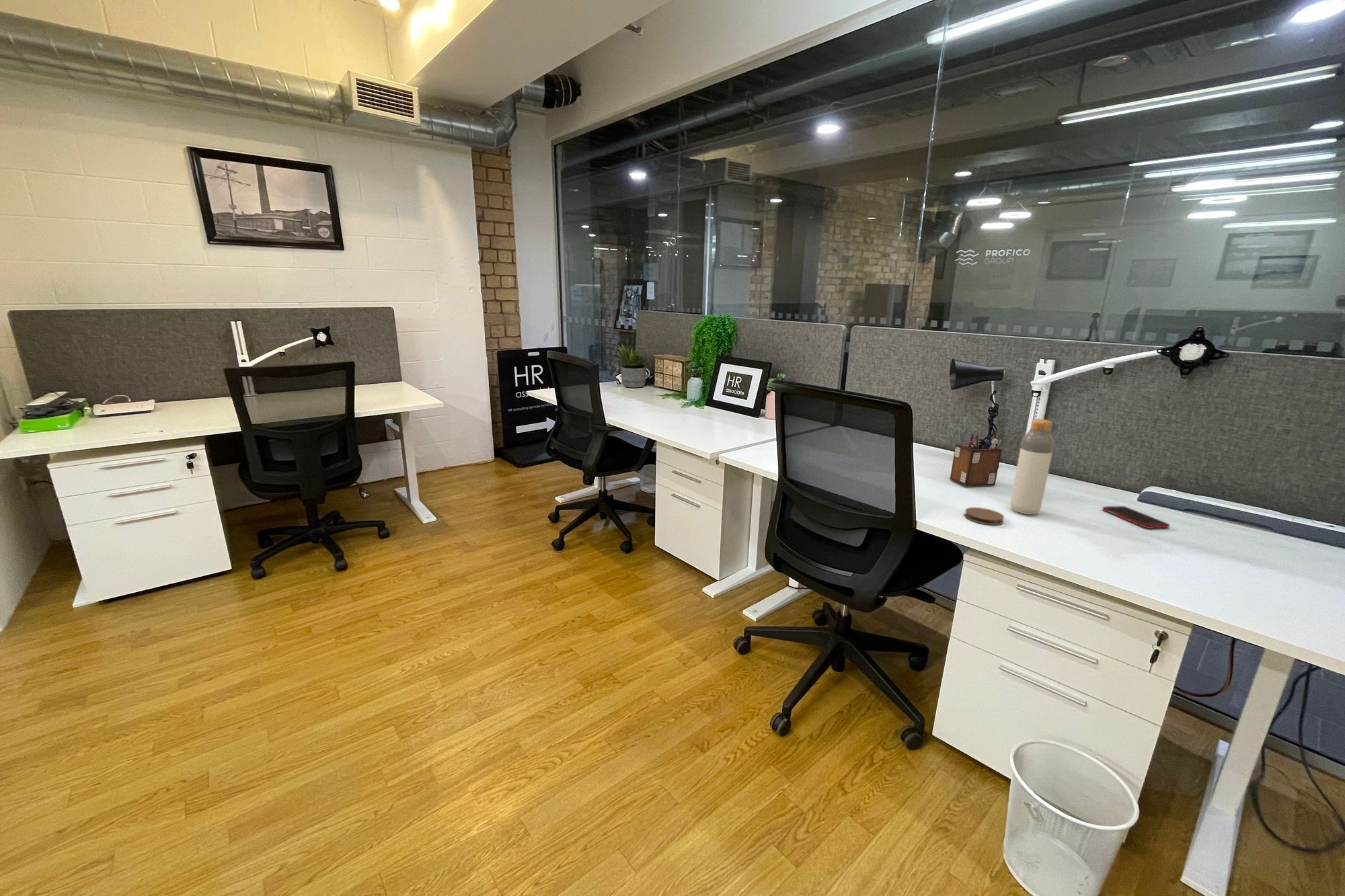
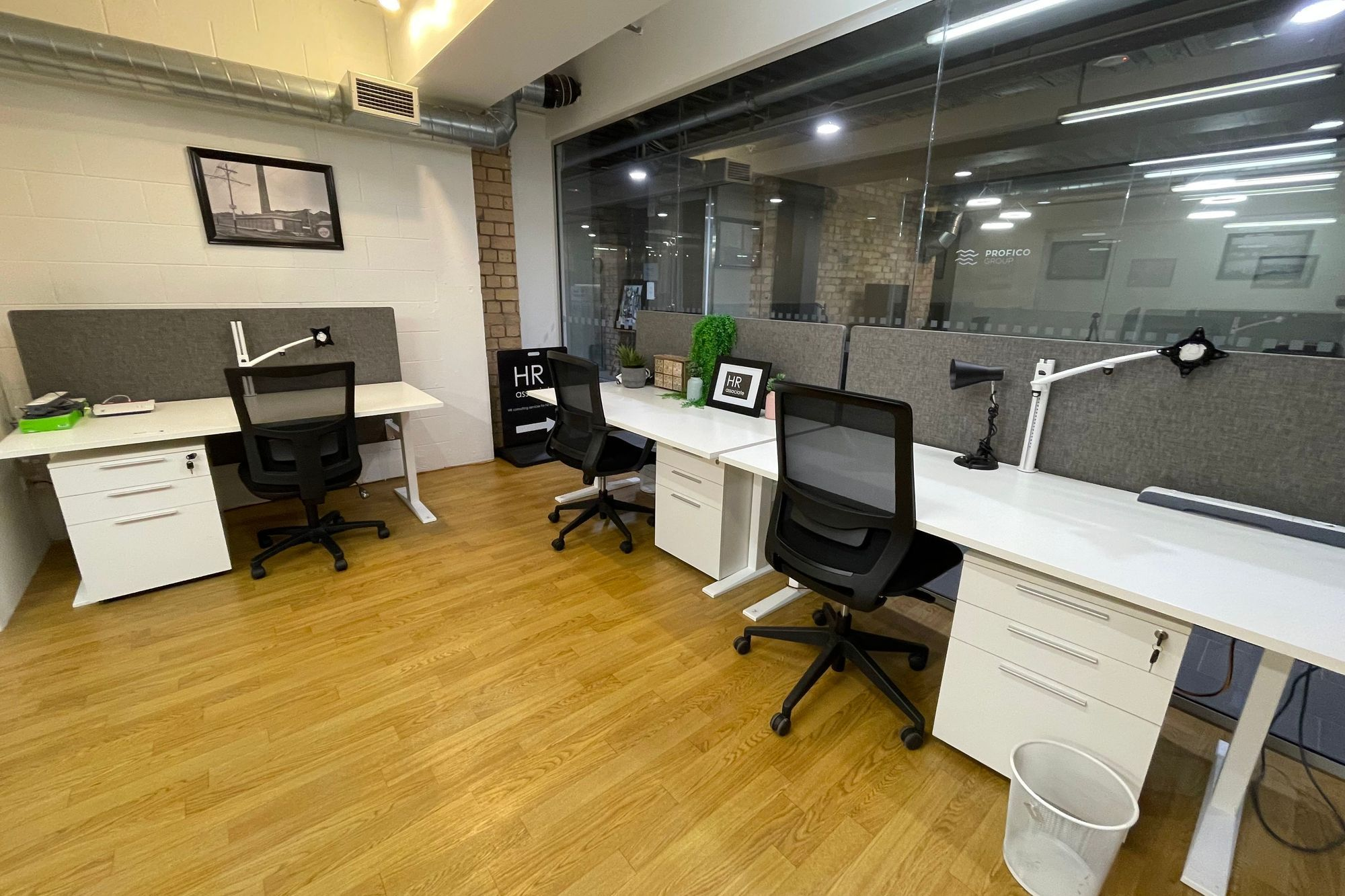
- coaster [964,507,1005,526]
- cell phone [1102,505,1170,529]
- desk organizer [950,433,1003,487]
- bottle [1009,418,1055,515]
